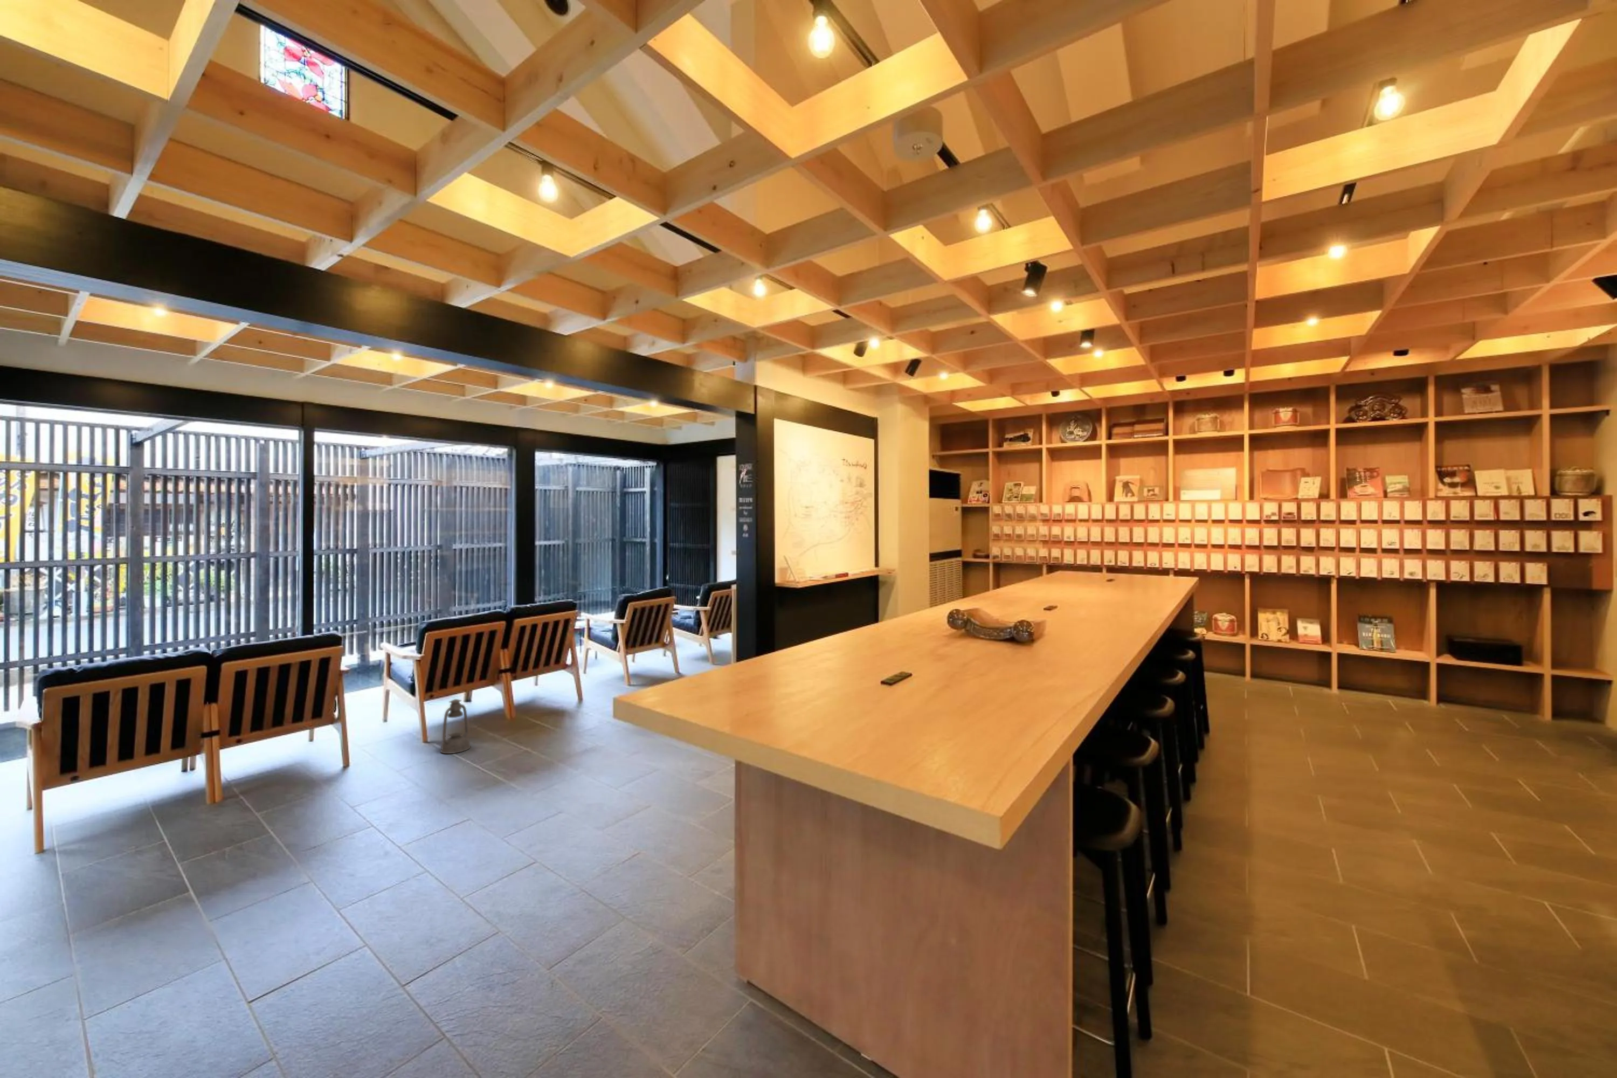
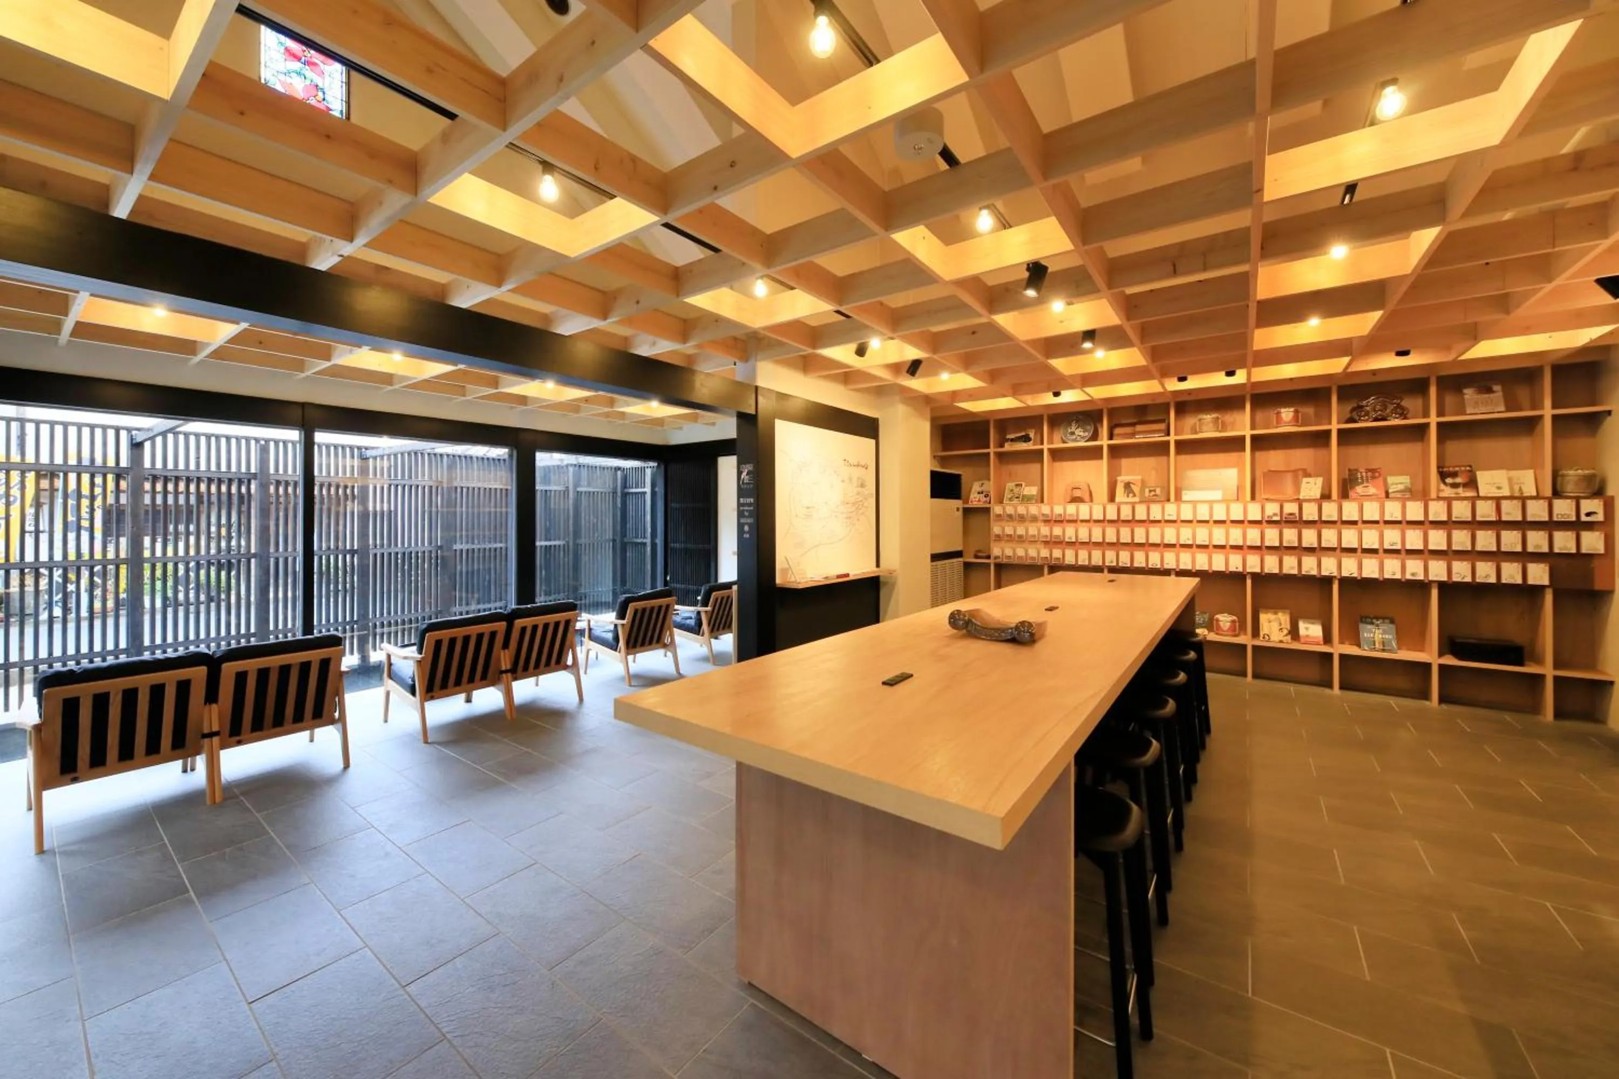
- lantern [440,699,472,754]
